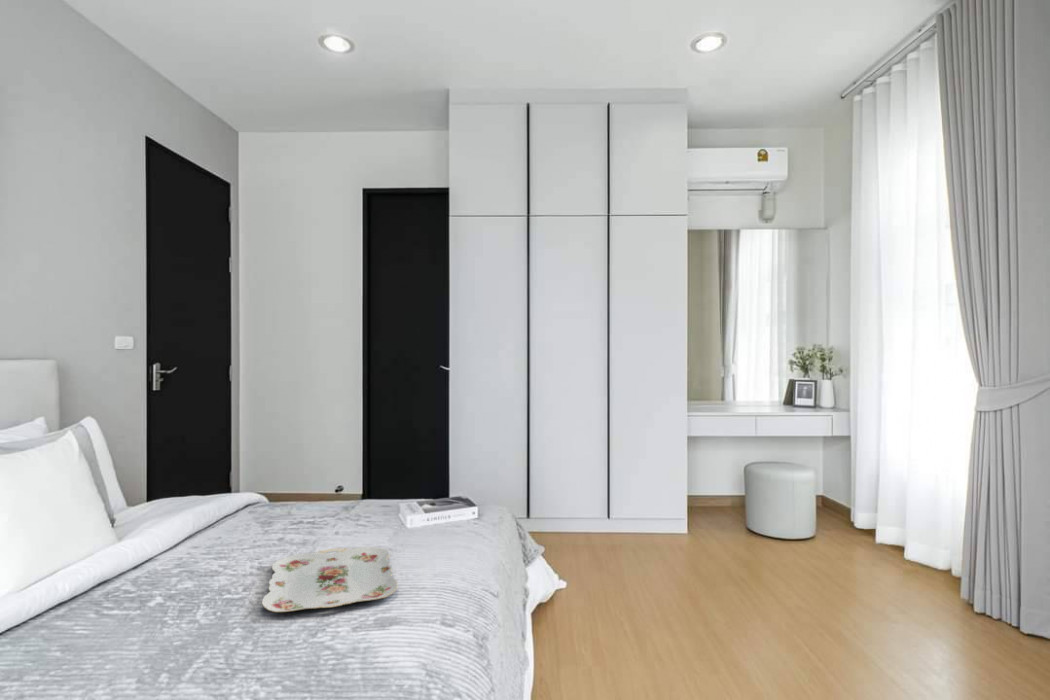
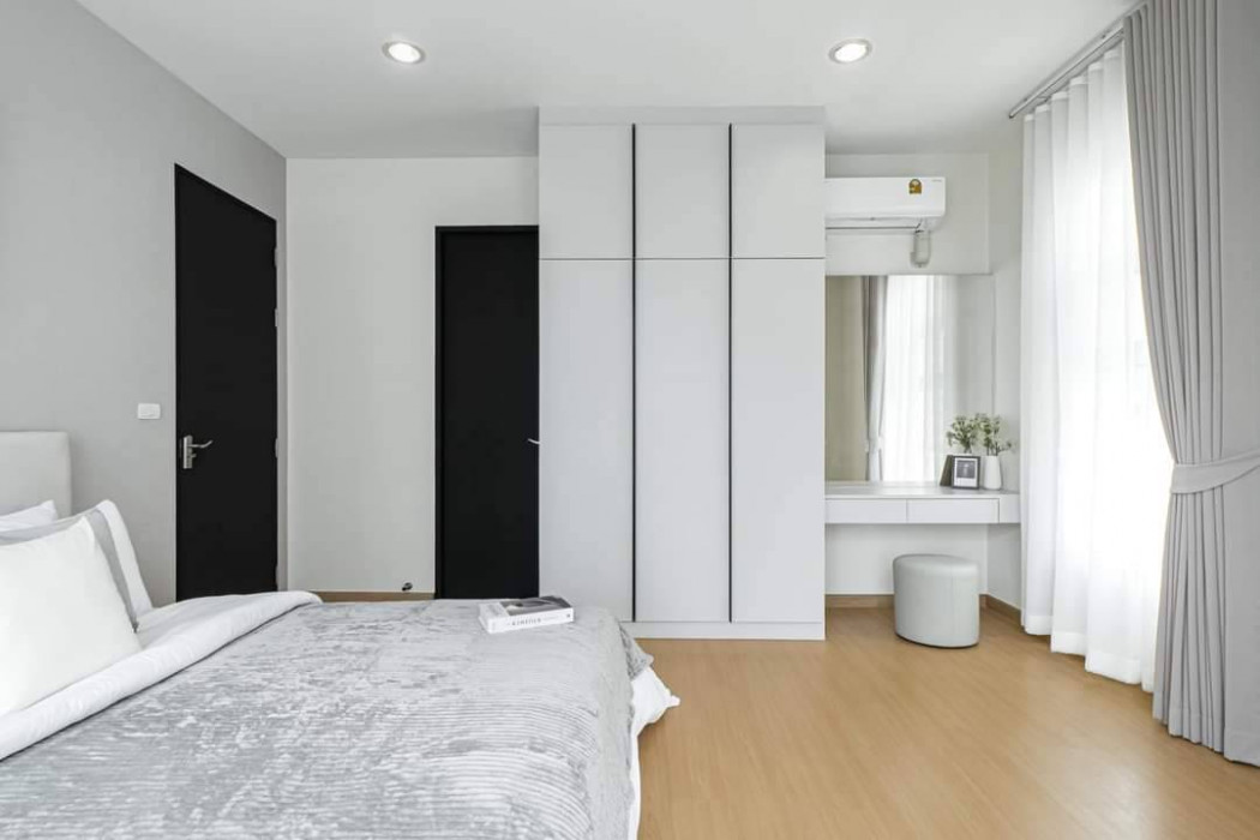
- serving tray [261,546,399,613]
